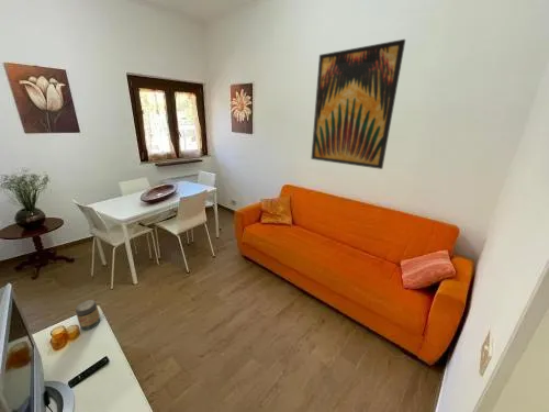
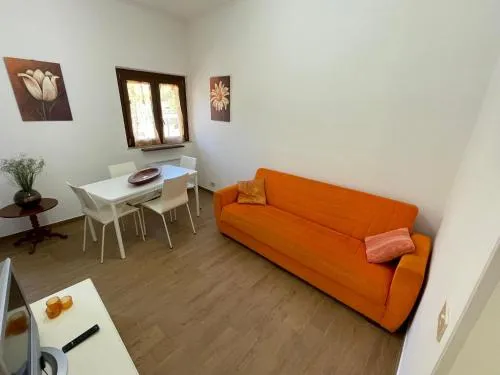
- jar [75,299,101,331]
- wall art [310,38,406,170]
